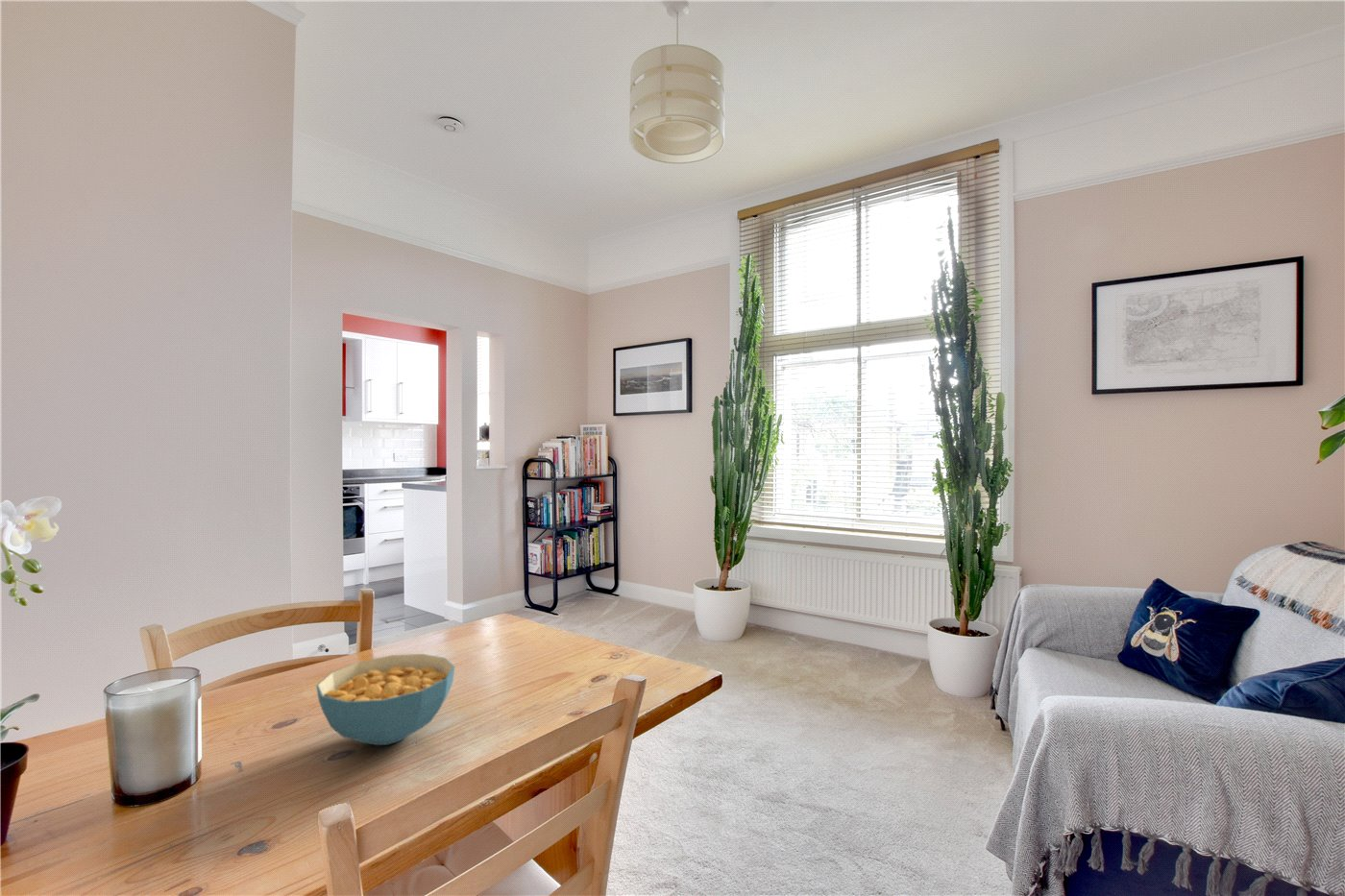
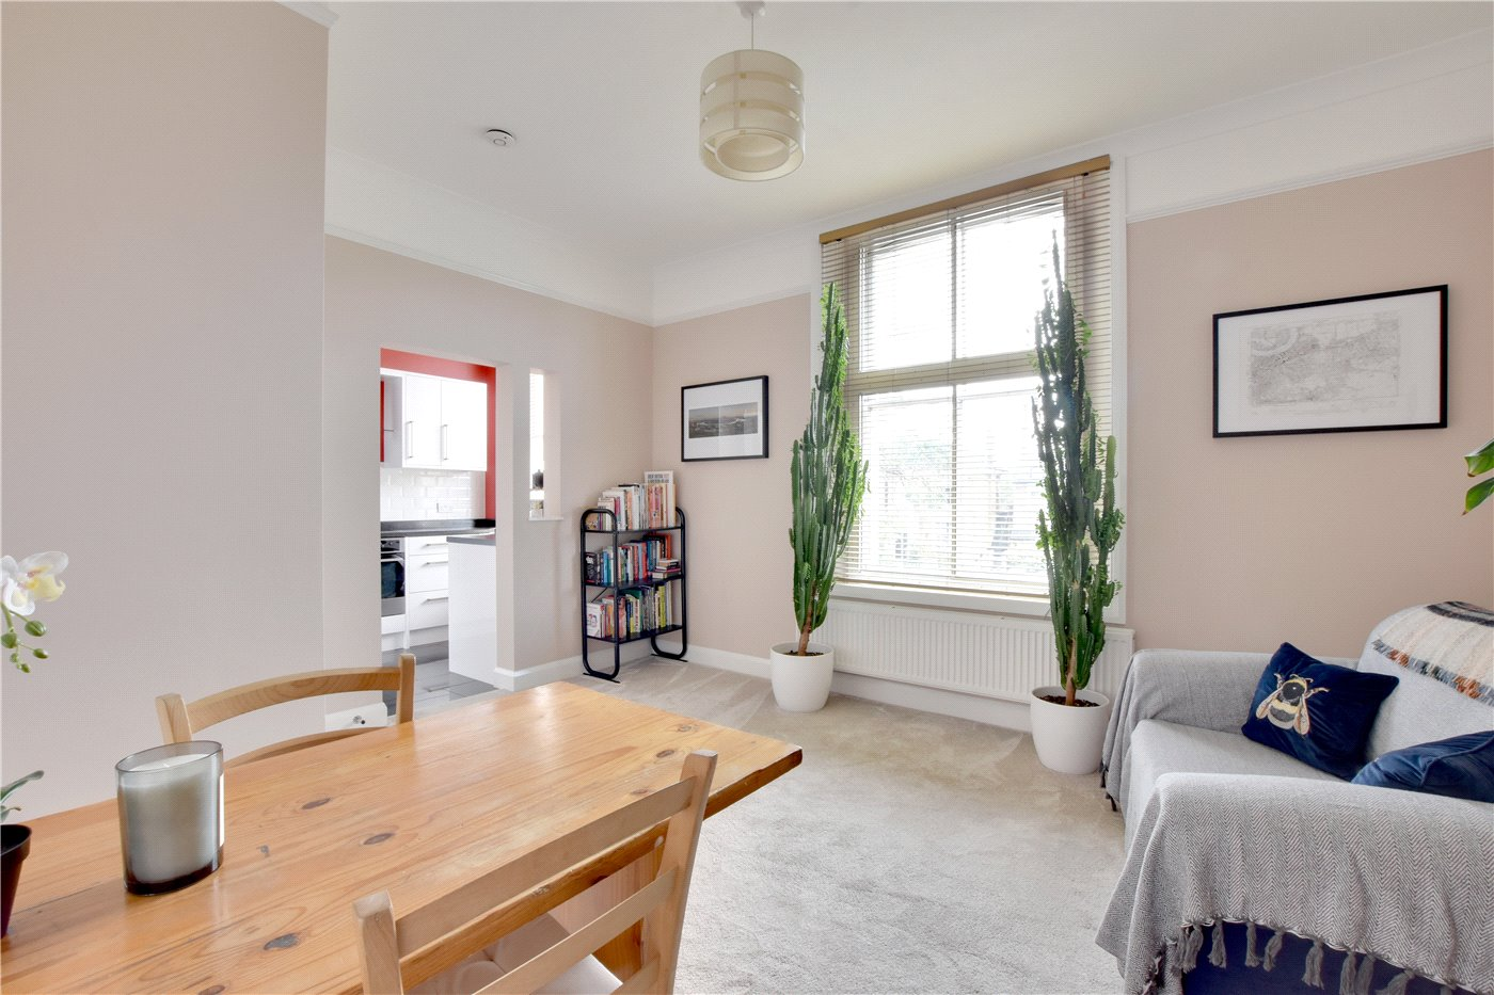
- cereal bowl [315,653,456,746]
